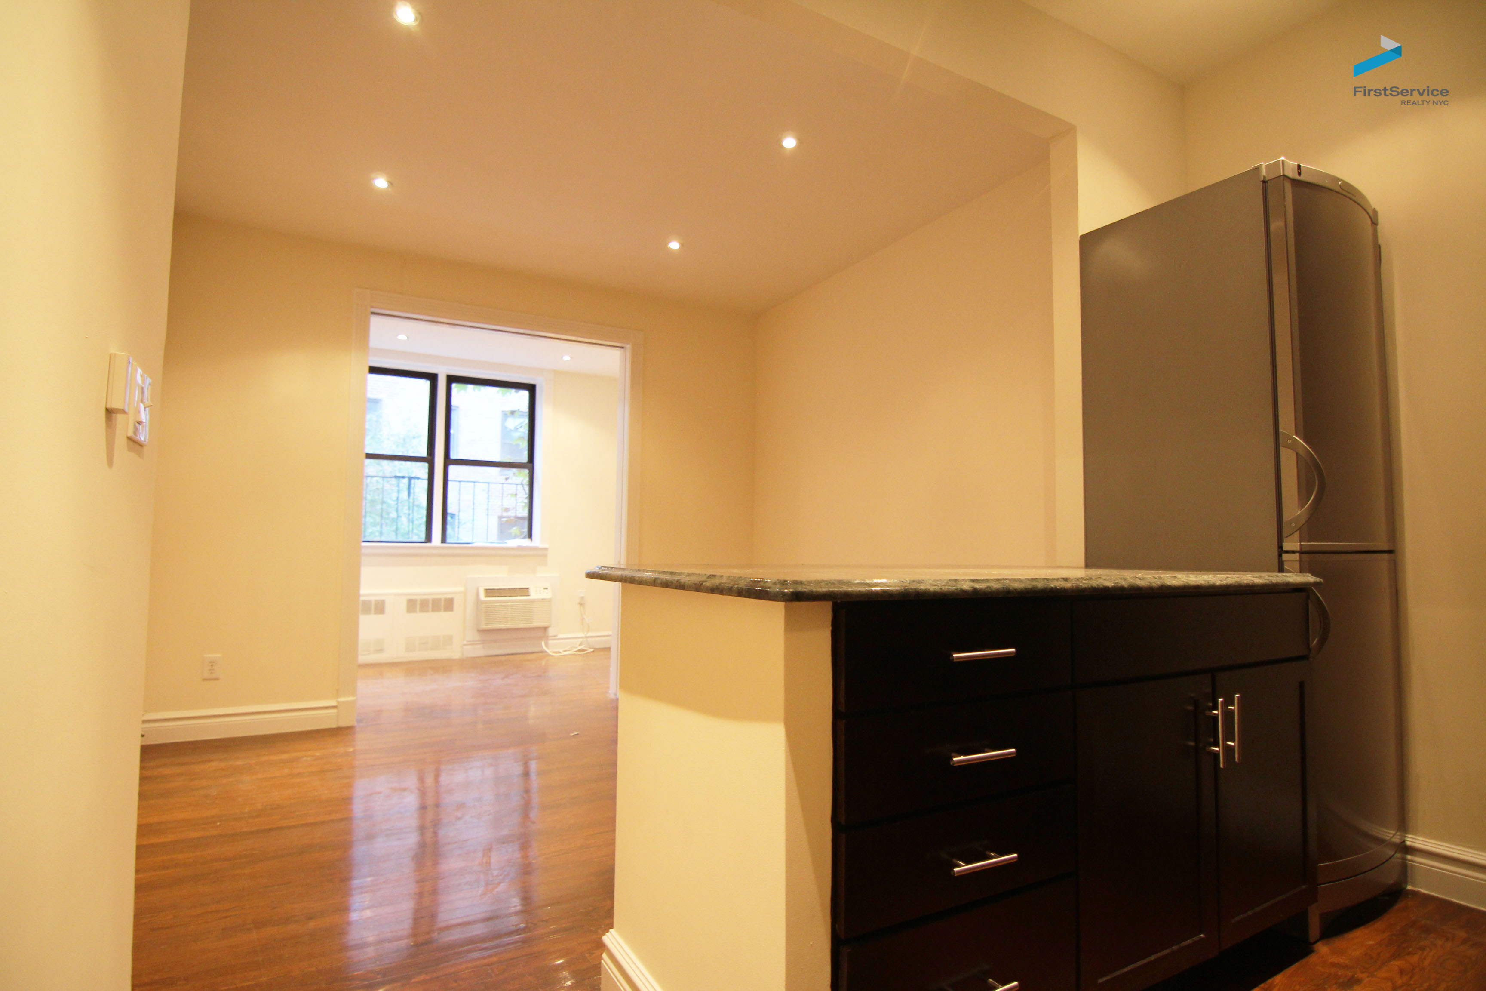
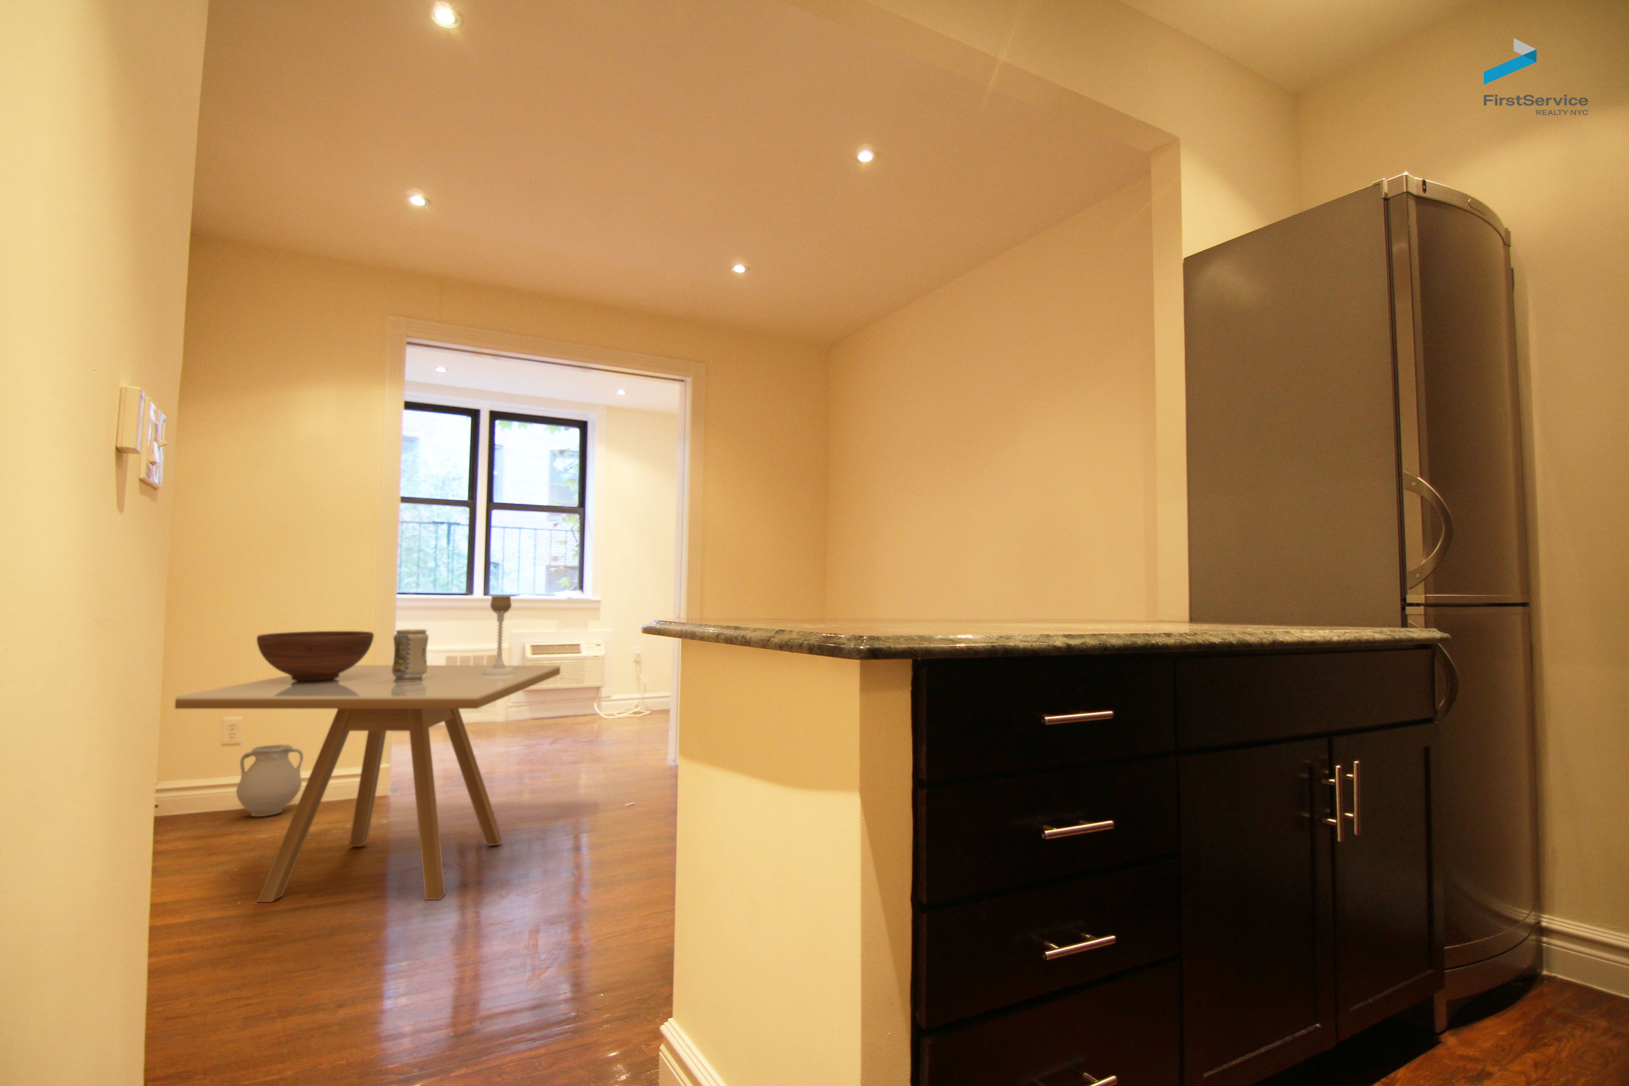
+ fruit bowl [257,630,375,681]
+ dining table [175,664,561,903]
+ vase [391,629,429,682]
+ vase [235,744,304,817]
+ candle holder [481,595,515,675]
